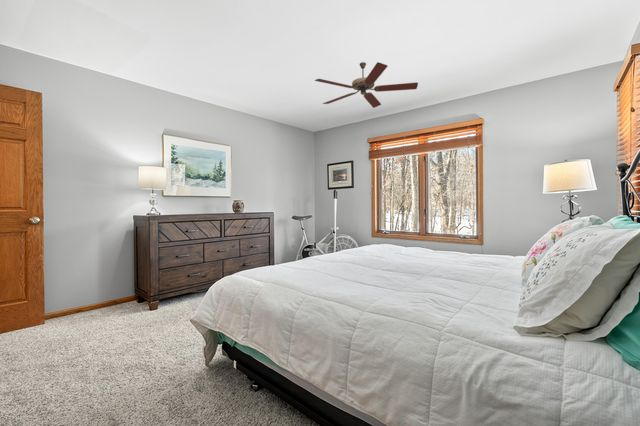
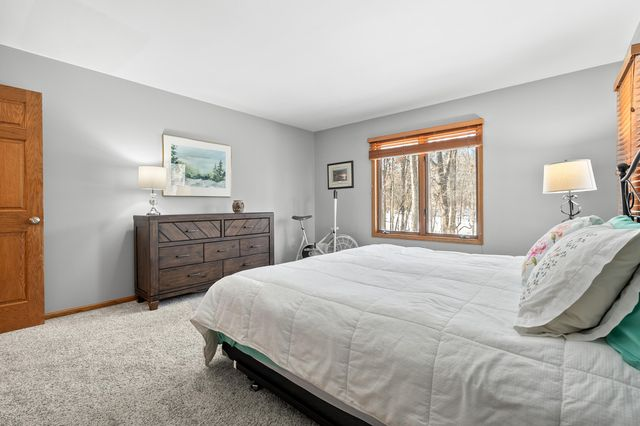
- ceiling fan [314,61,419,109]
